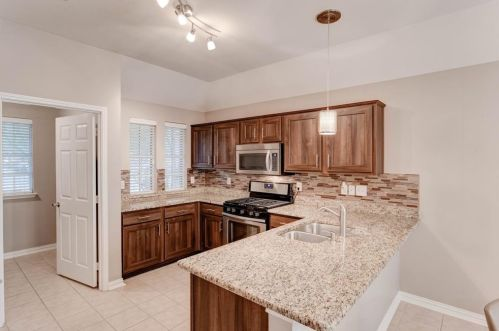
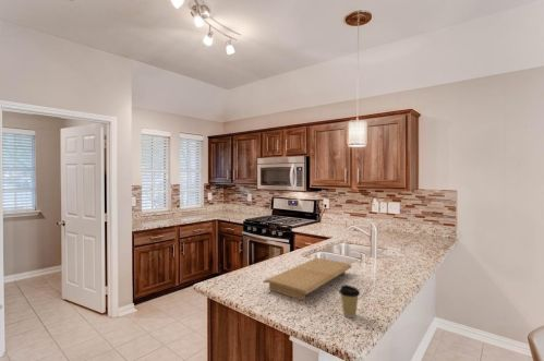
+ cutting board [263,256,353,301]
+ coffee cup [338,284,361,318]
